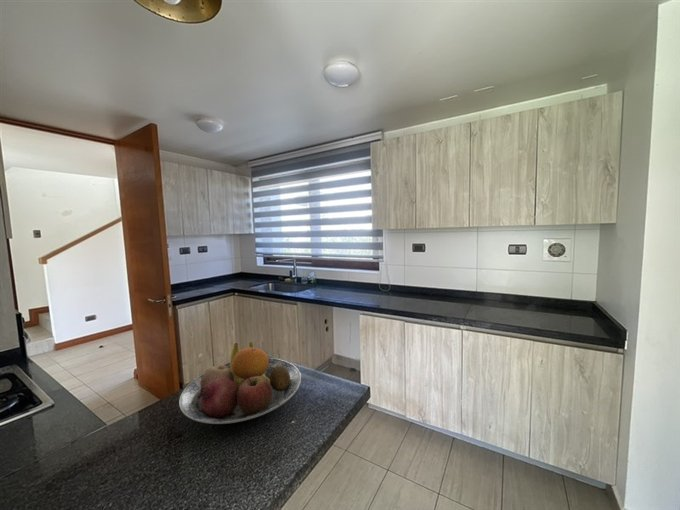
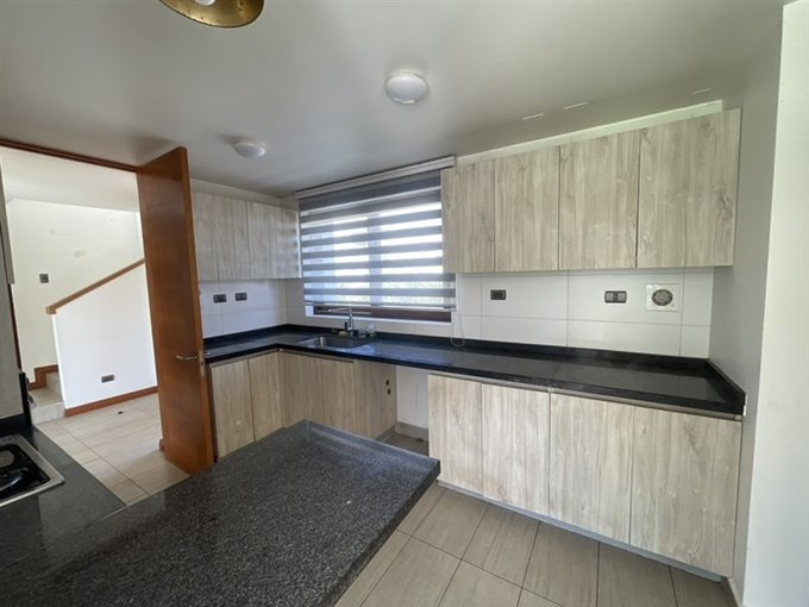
- fruit bowl [178,341,302,425]
